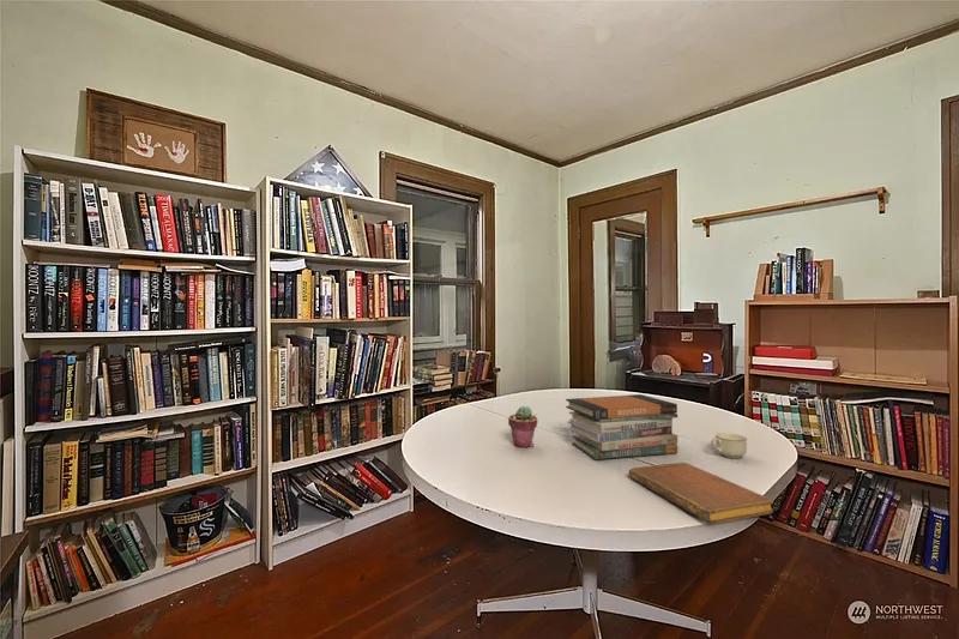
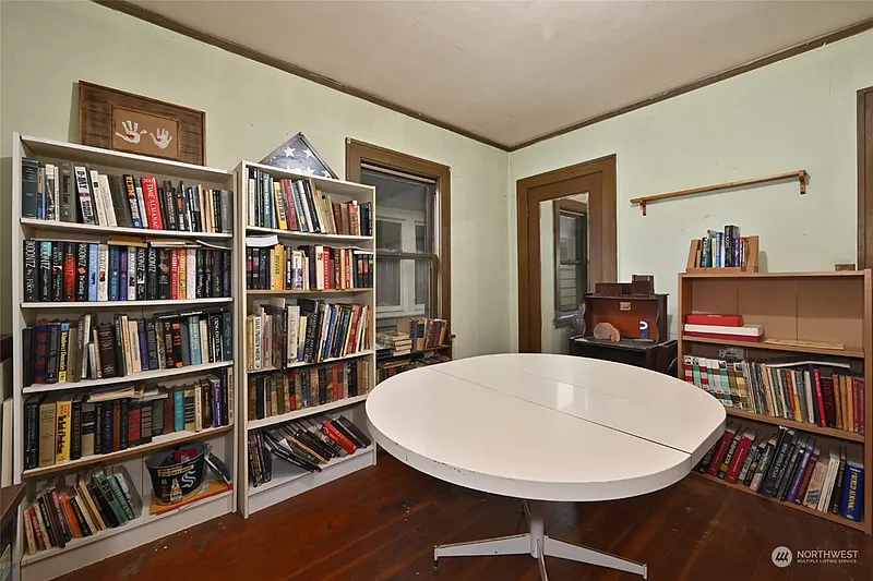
- potted succulent [507,405,538,448]
- book stack [565,393,678,460]
- notebook [628,462,774,525]
- cup [710,432,748,459]
